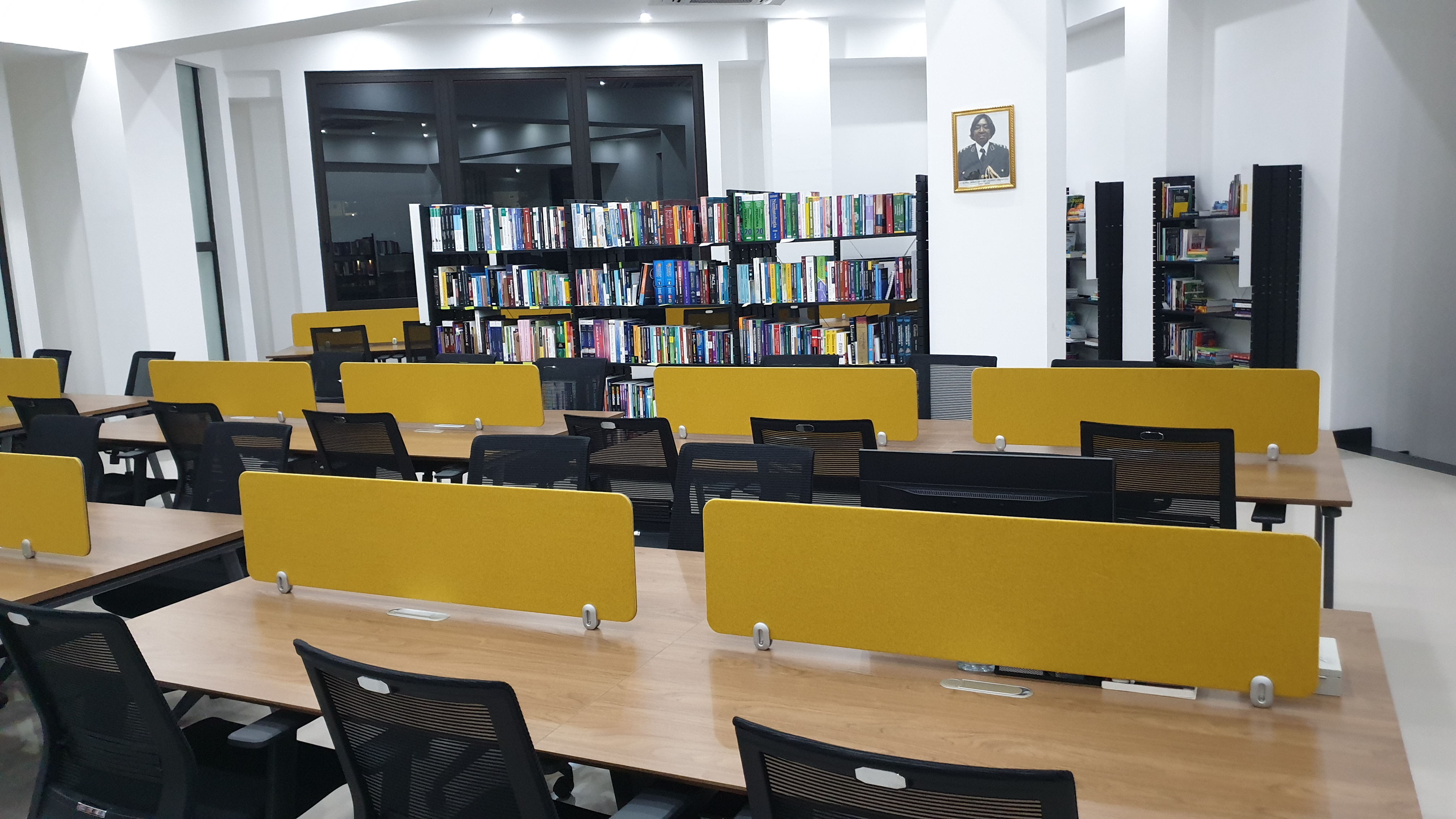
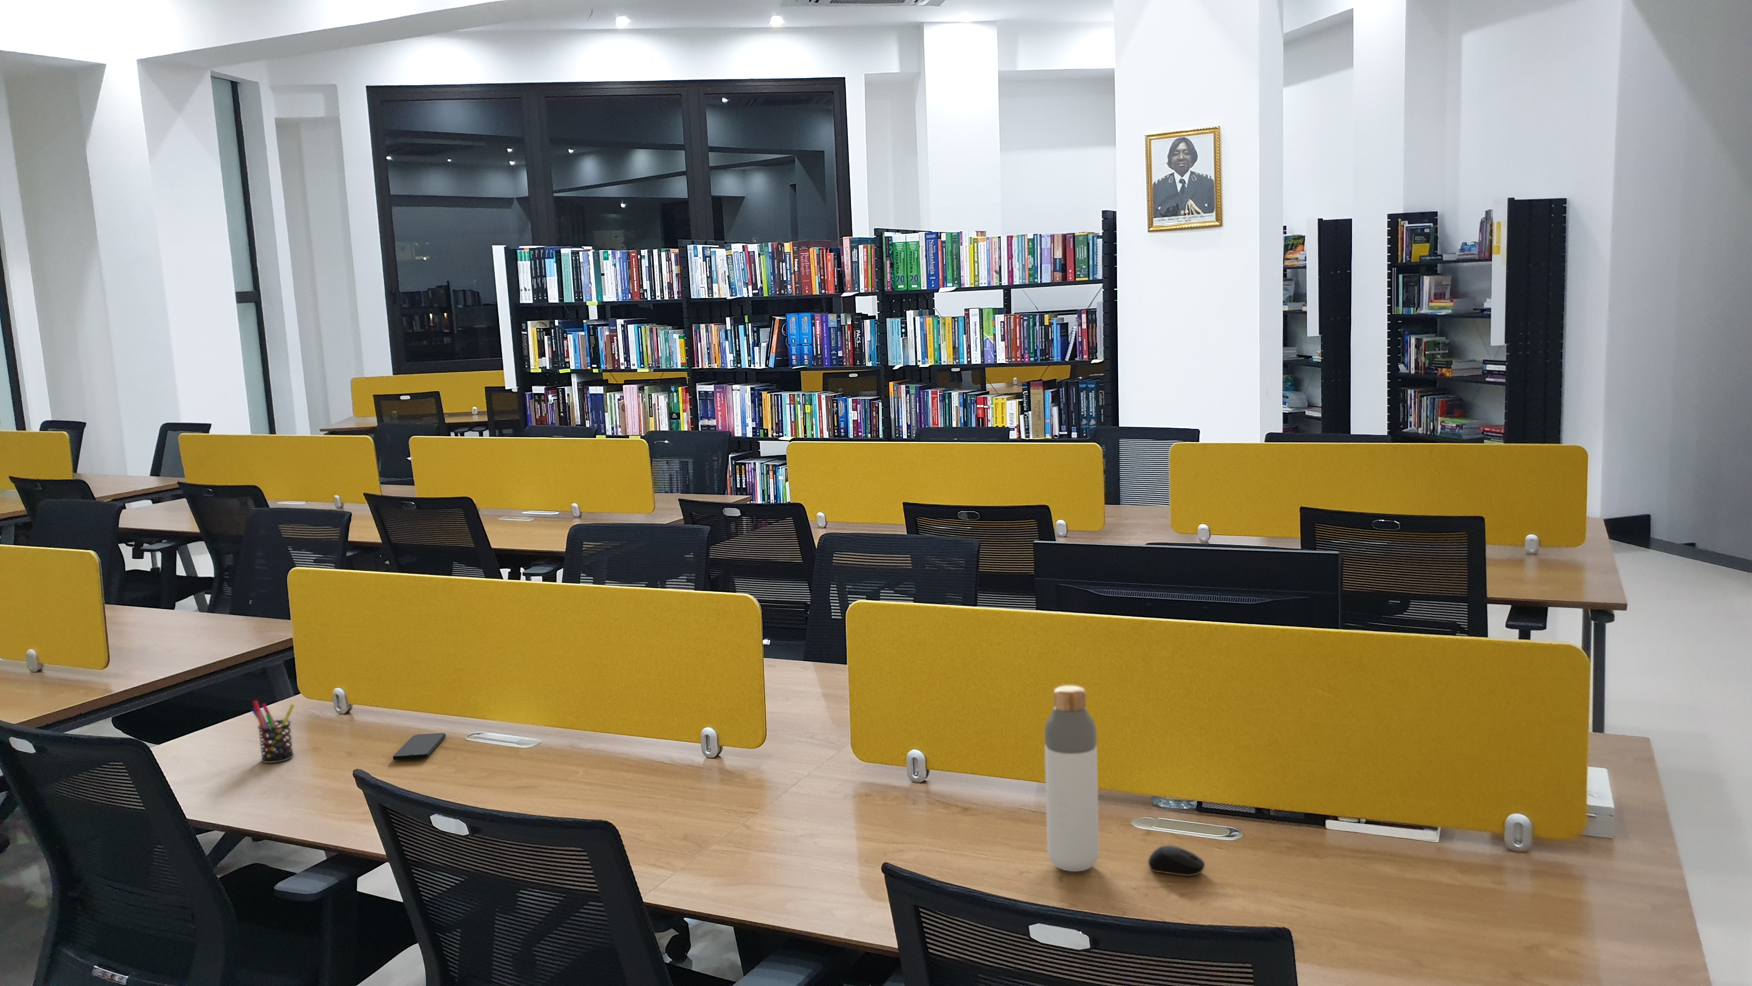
+ smartphone [392,732,446,761]
+ computer mouse [1148,845,1206,876]
+ pen holder [250,701,296,763]
+ bottle [1044,685,1100,872]
